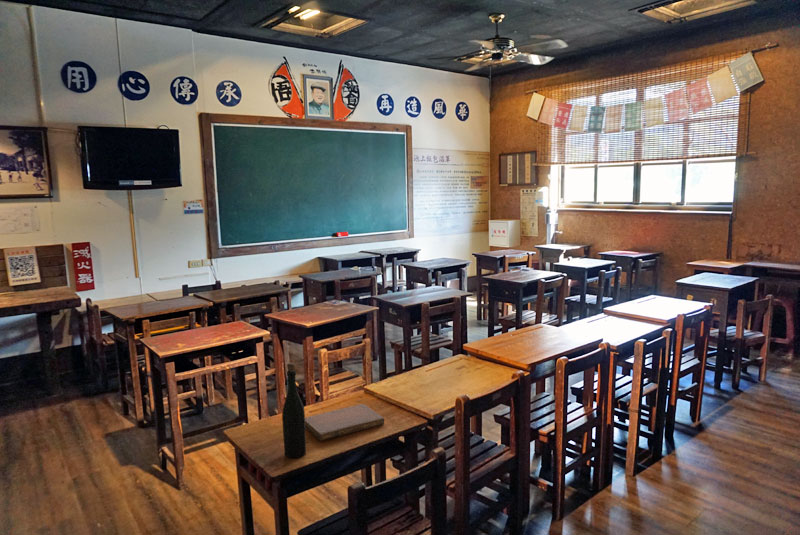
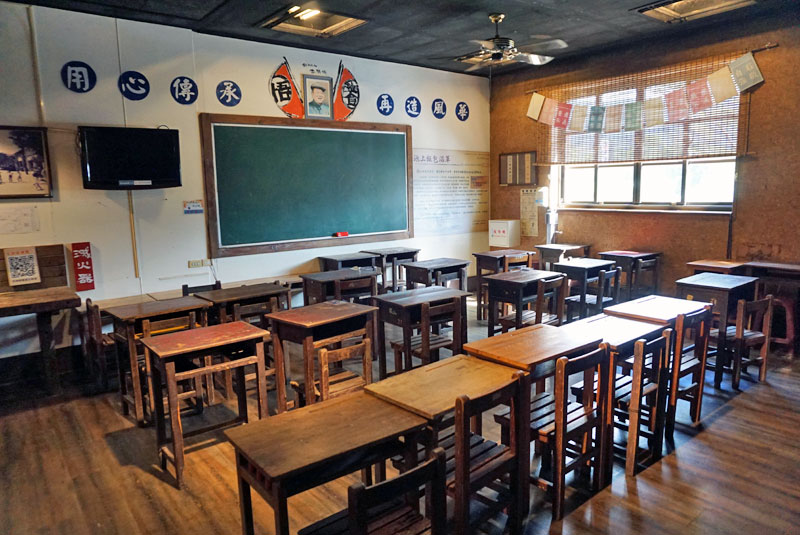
- bottle [281,362,307,459]
- notebook [305,403,385,442]
